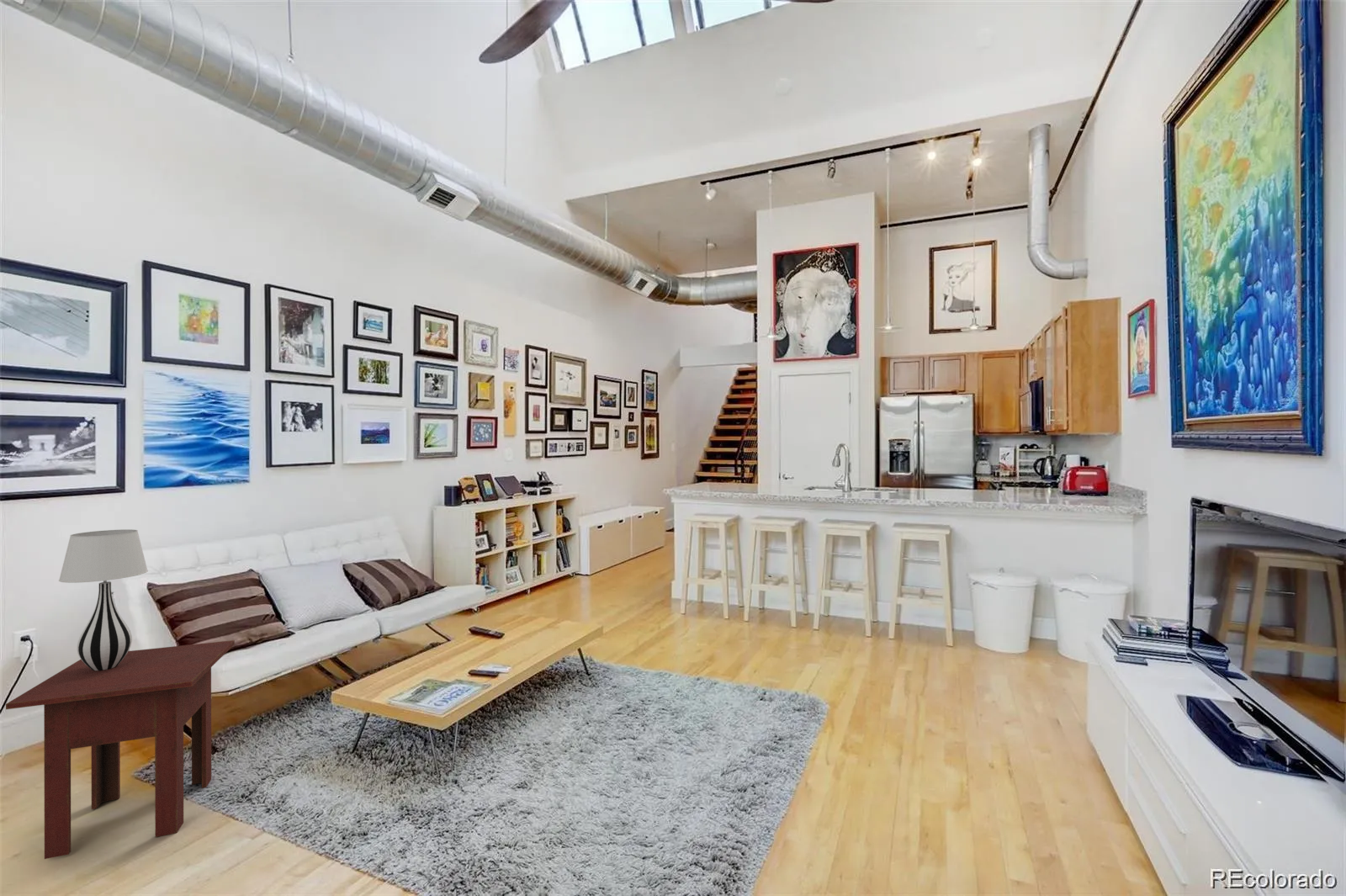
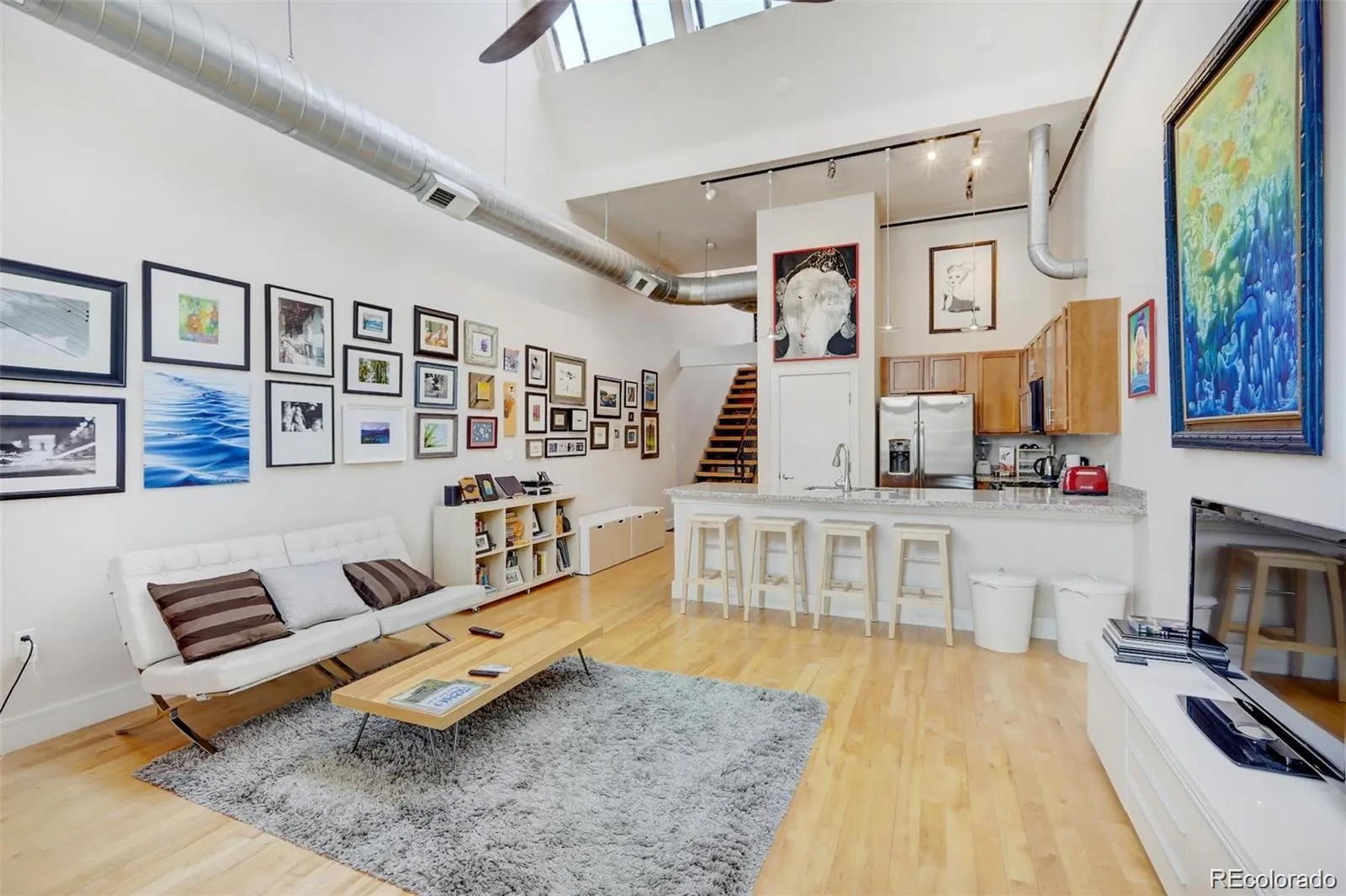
- table lamp [58,528,149,671]
- side table [5,639,236,860]
